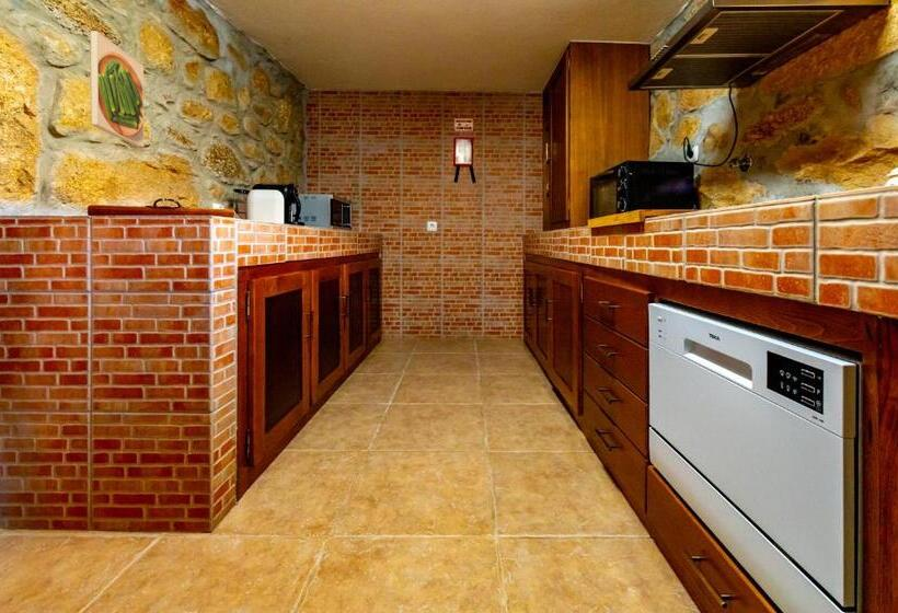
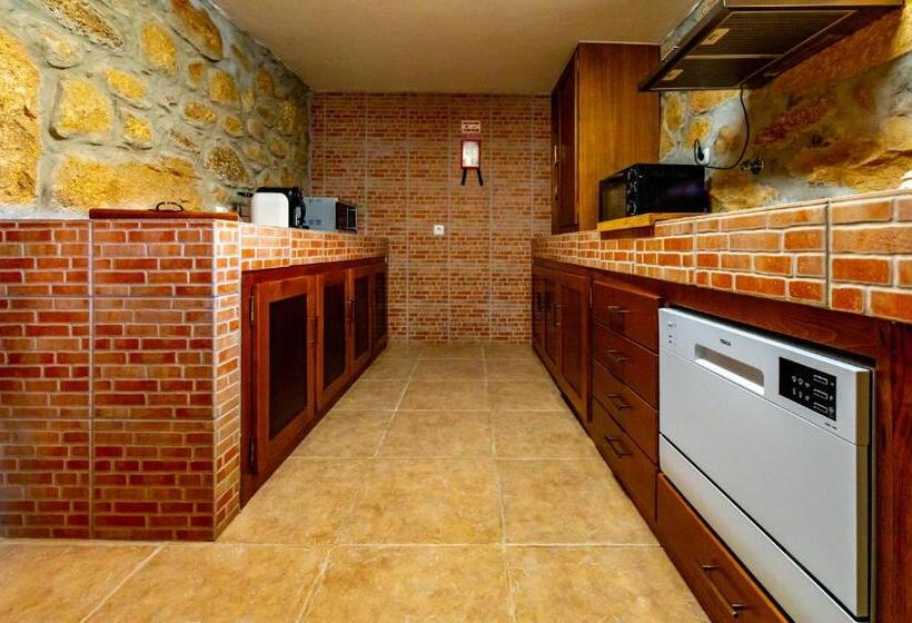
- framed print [89,30,145,149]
